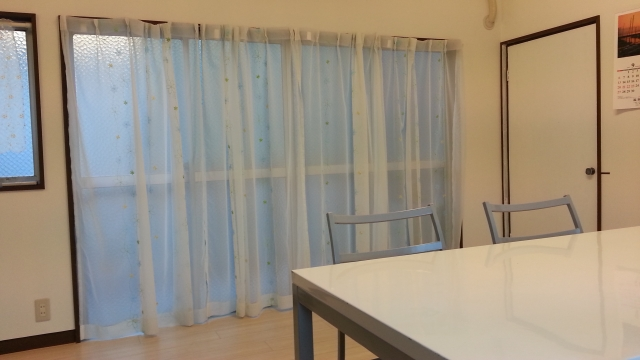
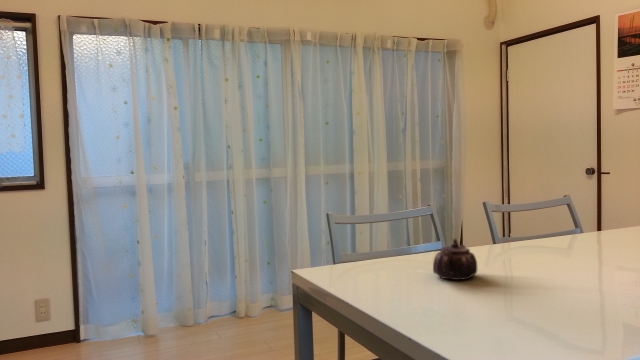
+ teapot [432,237,478,281]
